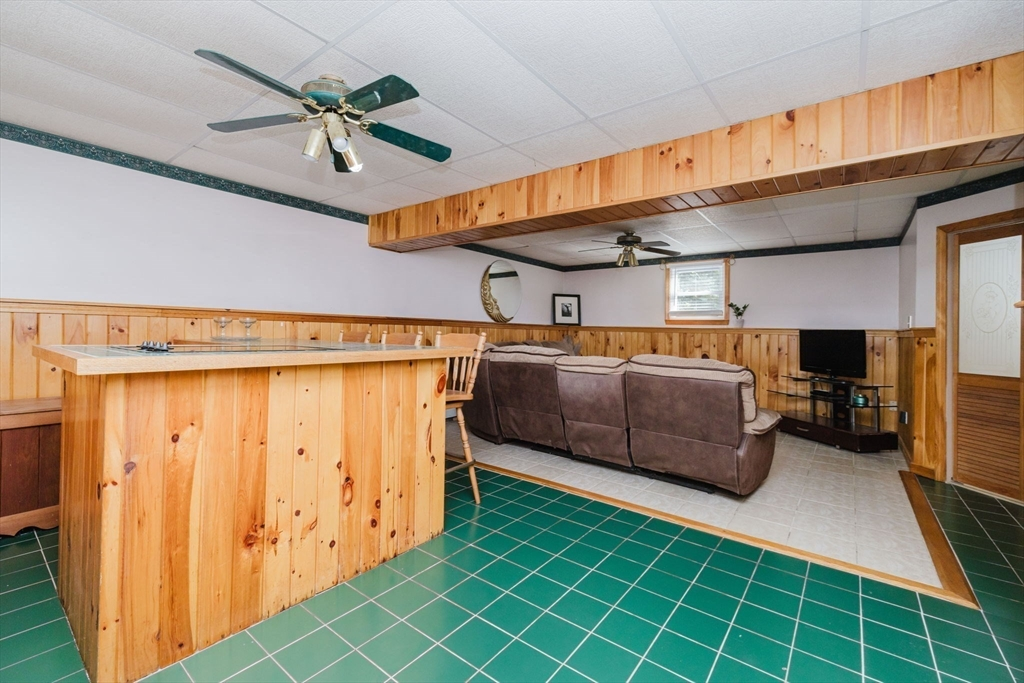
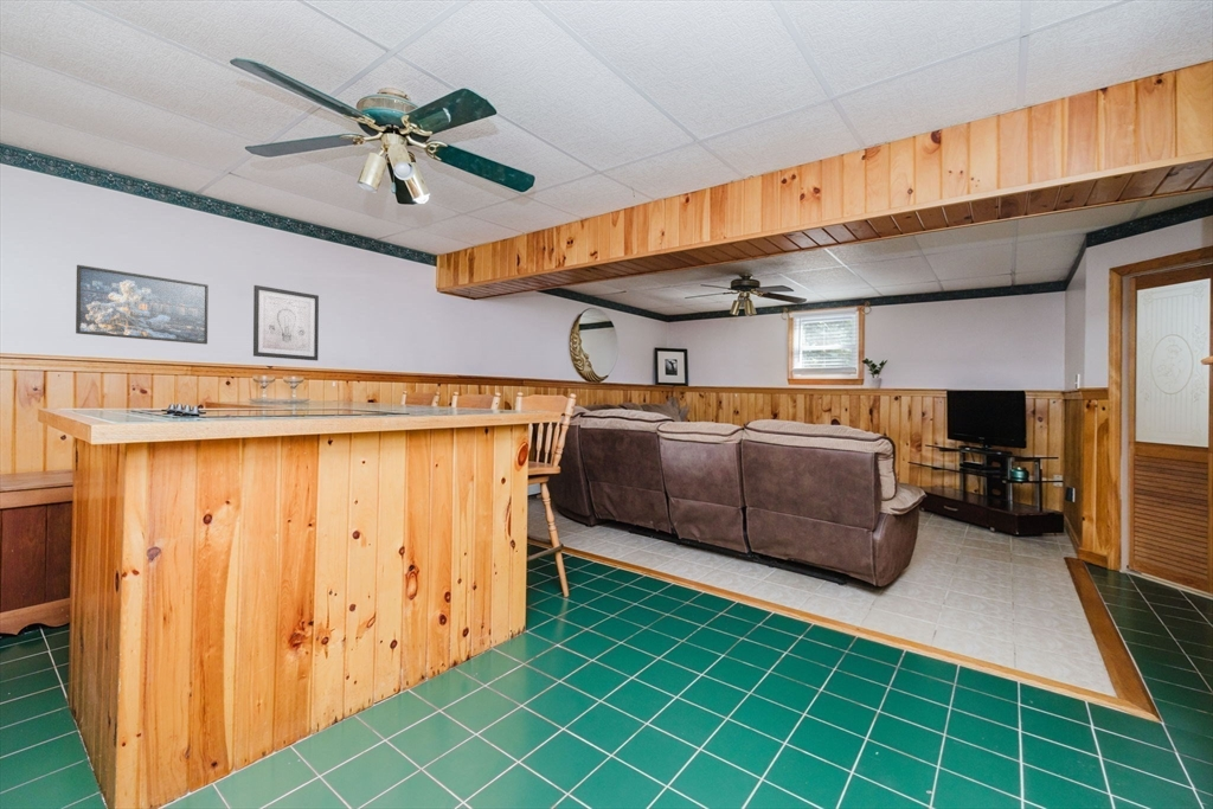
+ wall art [252,284,320,361]
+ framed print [75,264,210,345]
